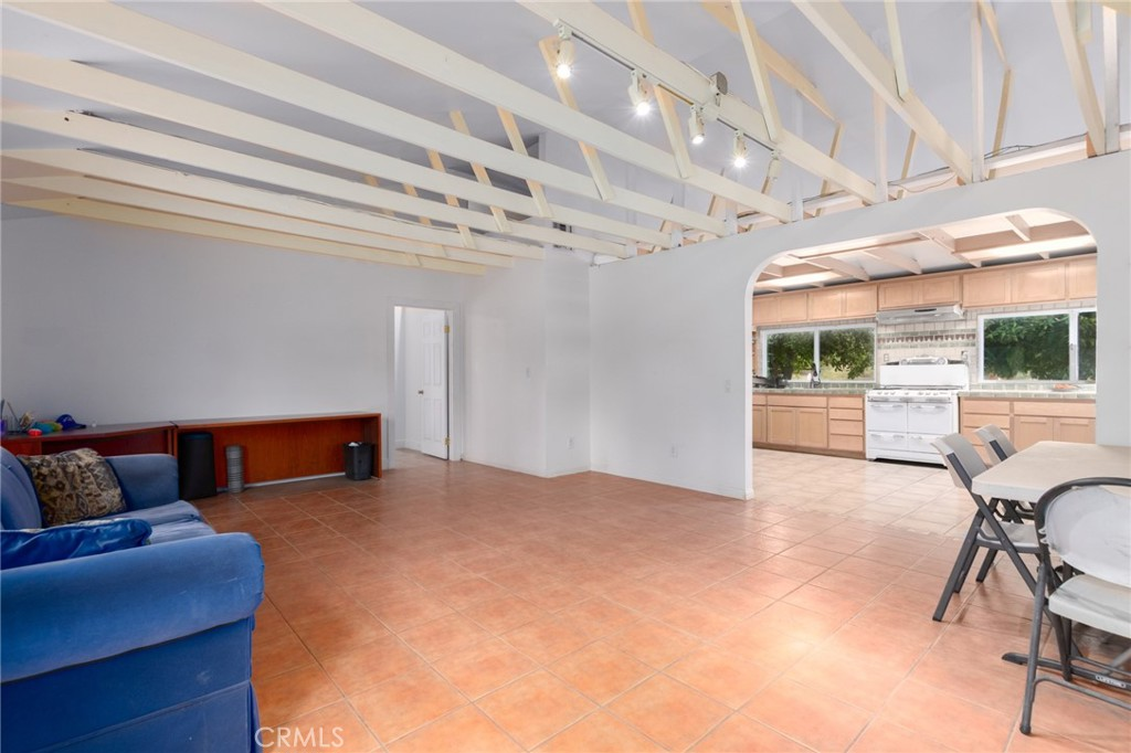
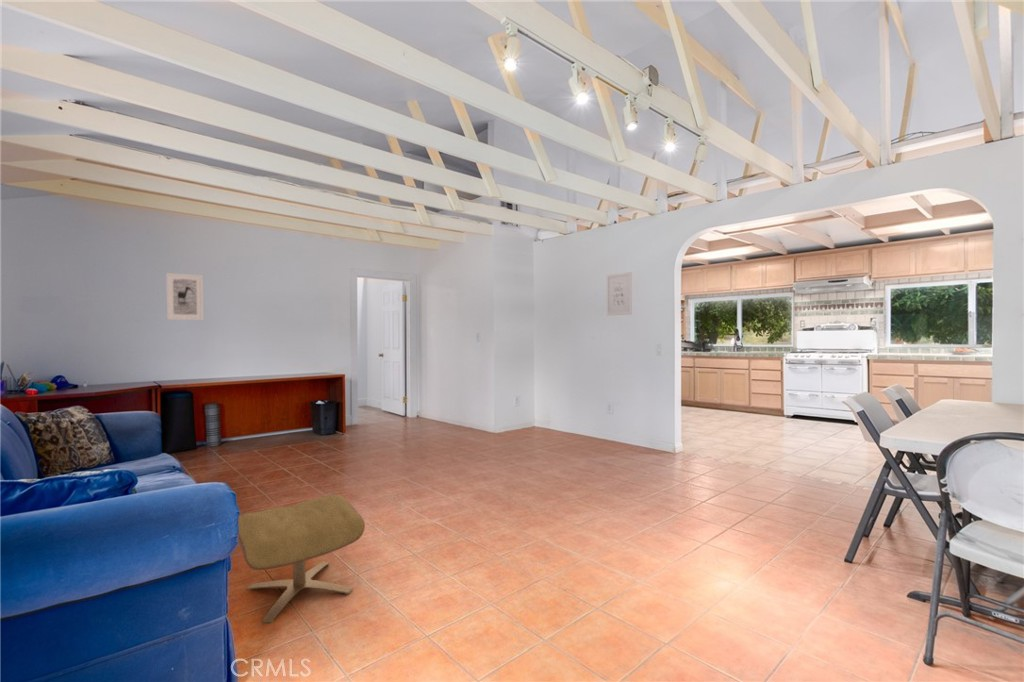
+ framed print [165,272,204,321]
+ wall art [606,271,633,316]
+ ottoman [237,493,366,624]
